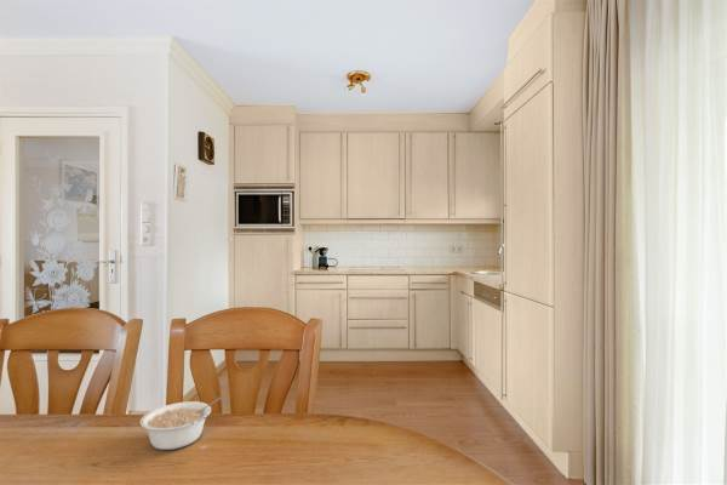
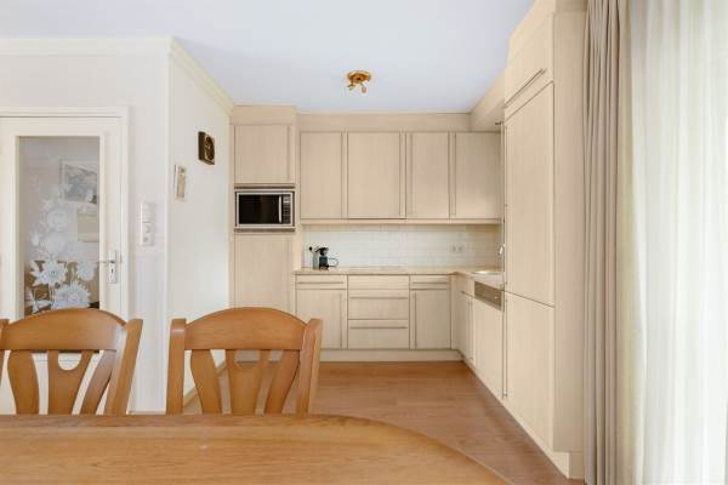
- legume [139,395,224,451]
